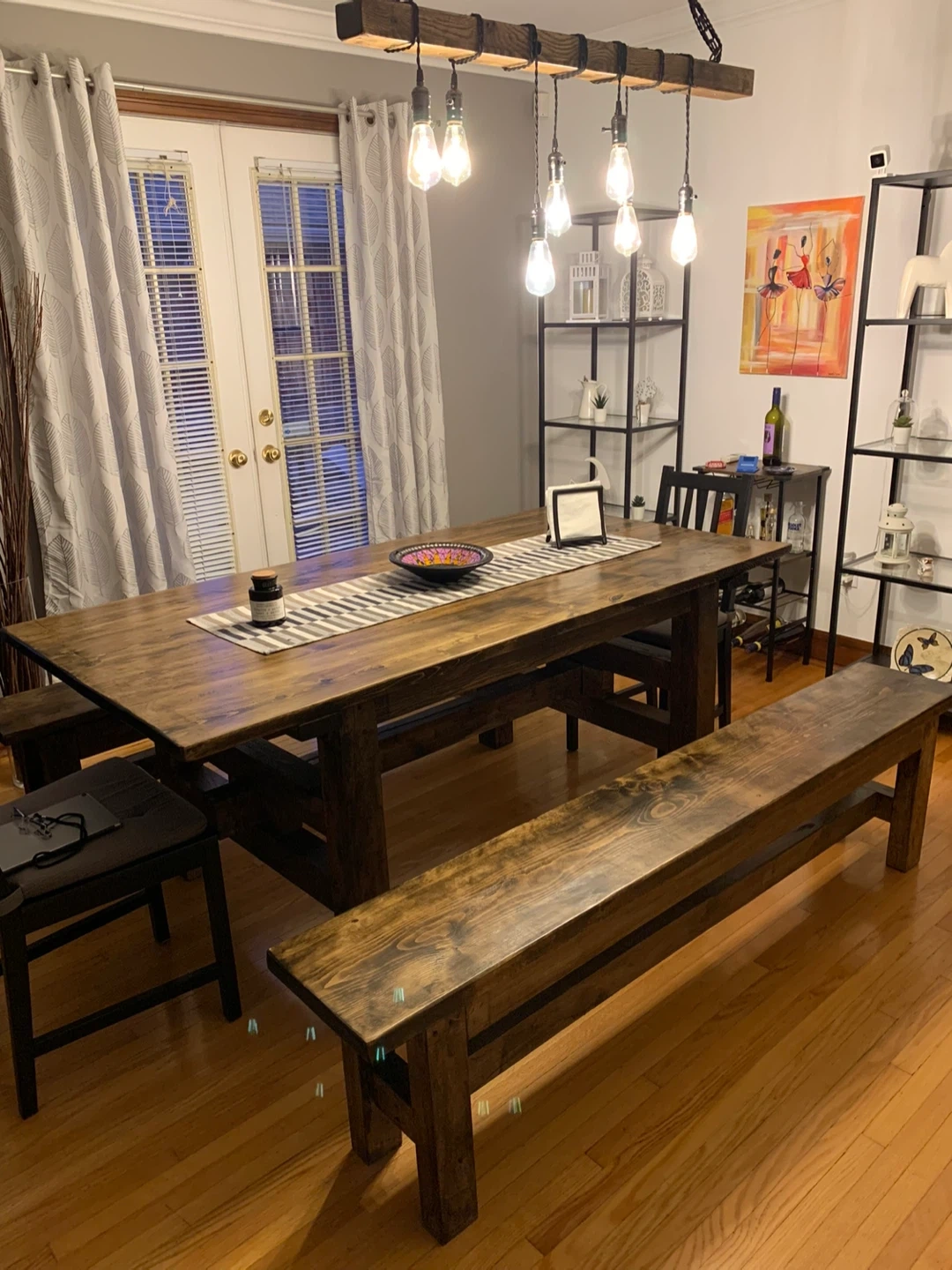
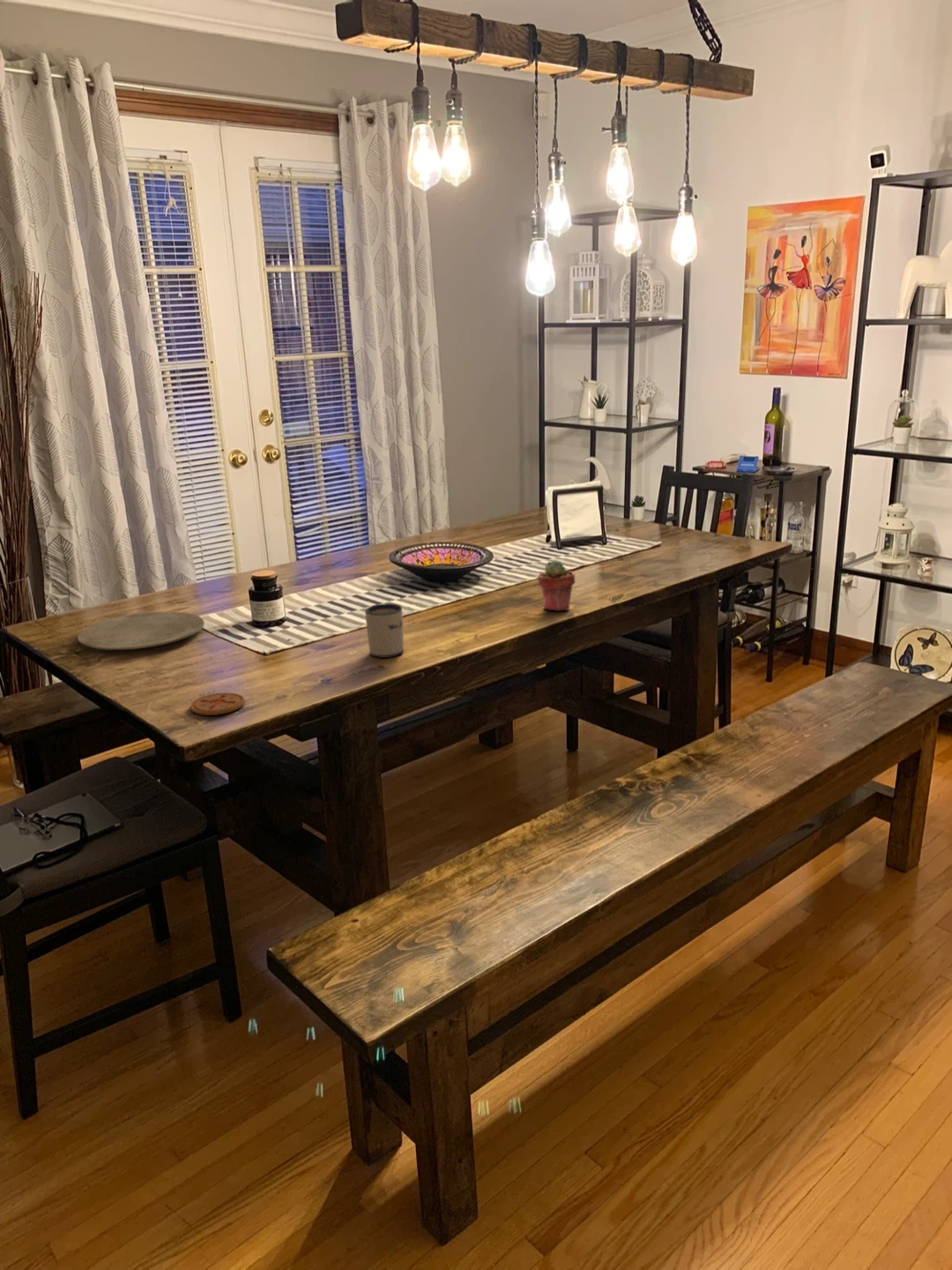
+ plate [77,611,205,651]
+ coaster [190,691,246,716]
+ mug [364,602,405,659]
+ potted succulent [537,559,576,612]
